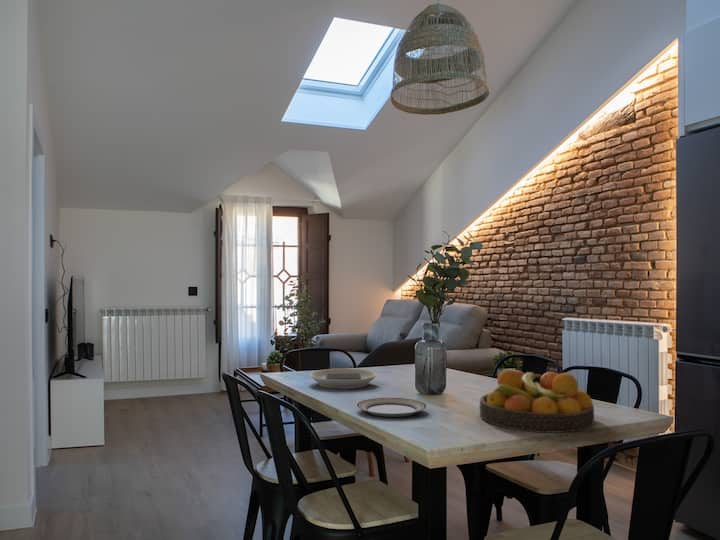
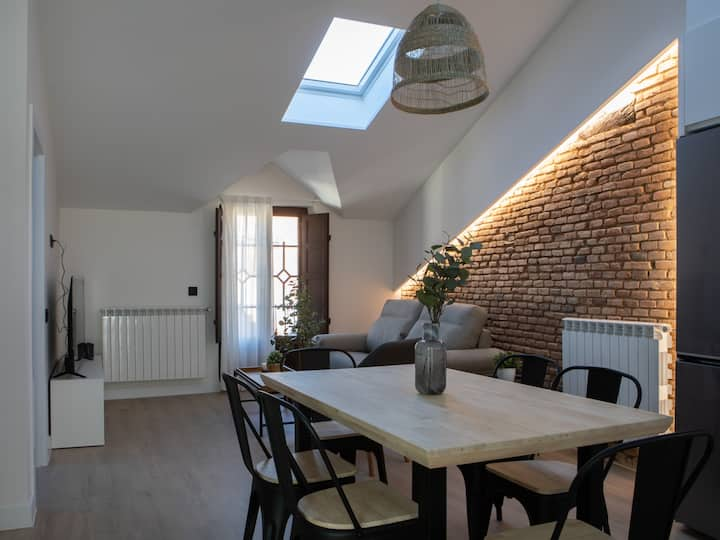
- plate [309,367,377,390]
- fruit bowl [478,369,595,434]
- plate [356,397,427,418]
